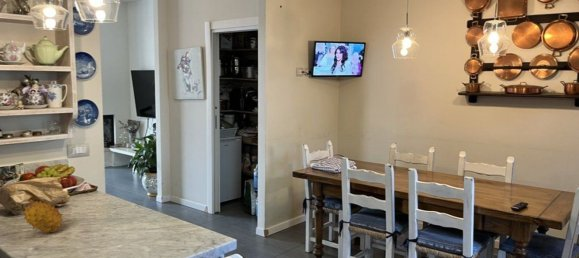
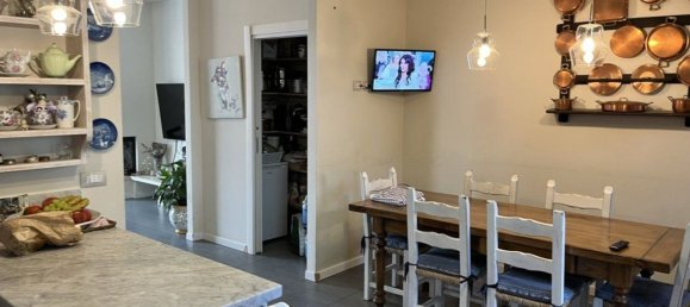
- fruit [22,200,64,234]
